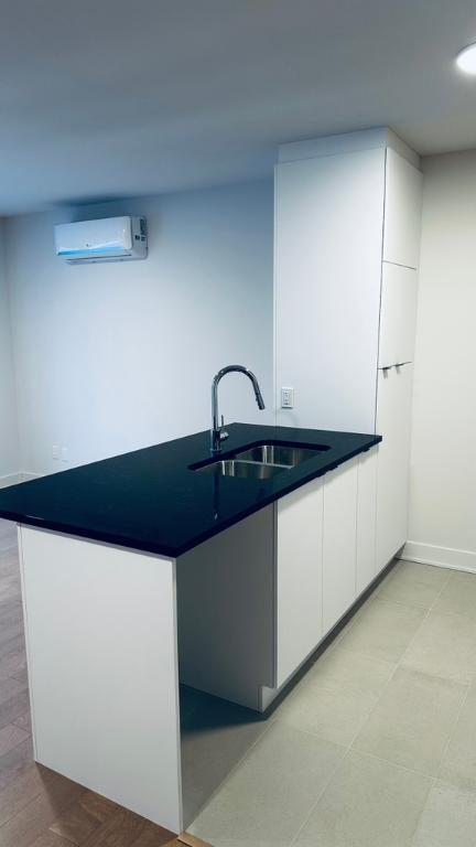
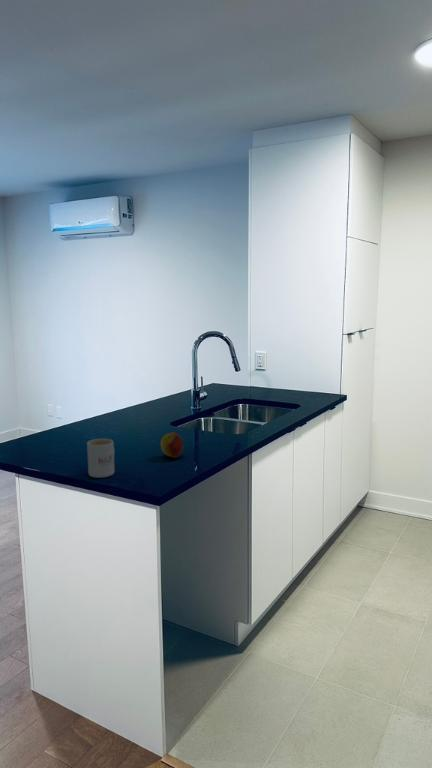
+ apple [160,432,184,459]
+ mug [86,438,115,479]
